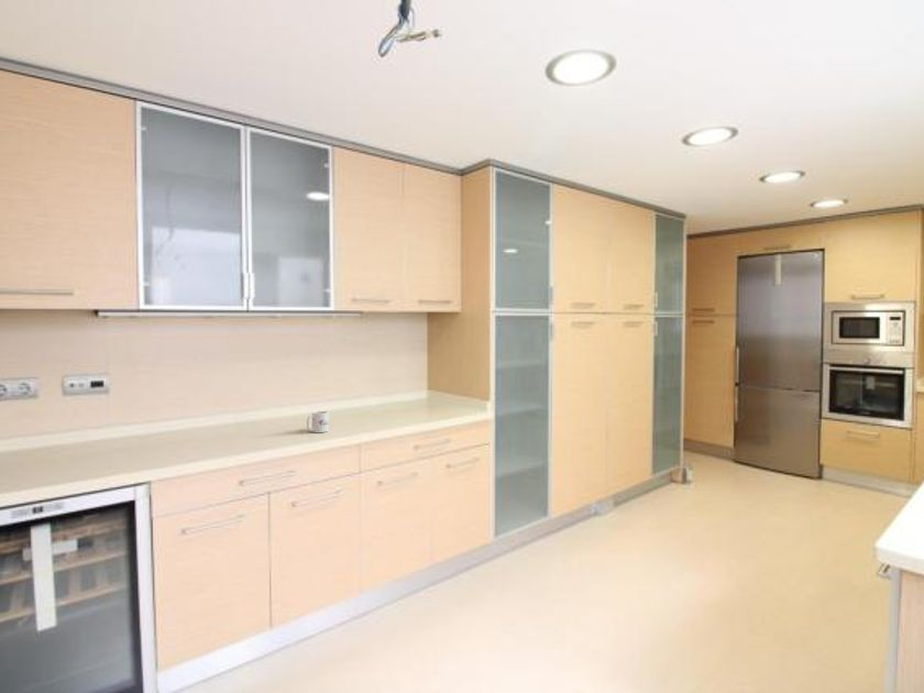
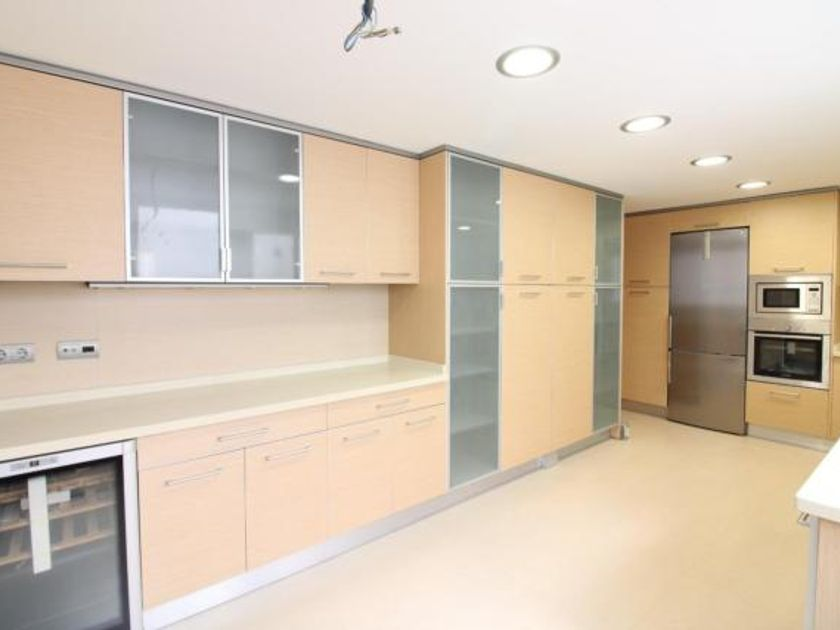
- mug [306,410,329,433]
